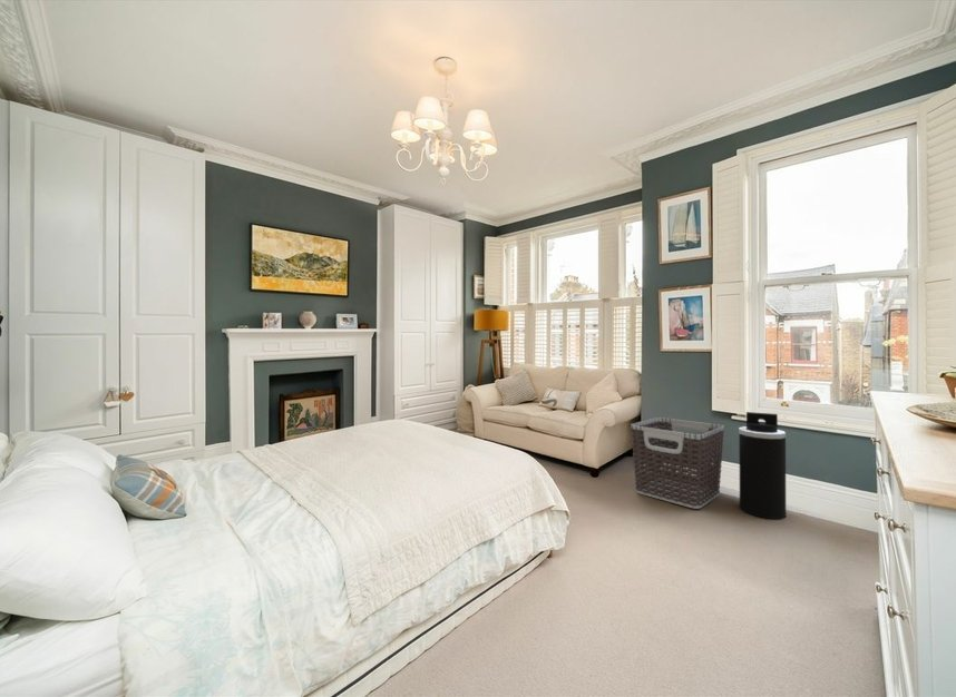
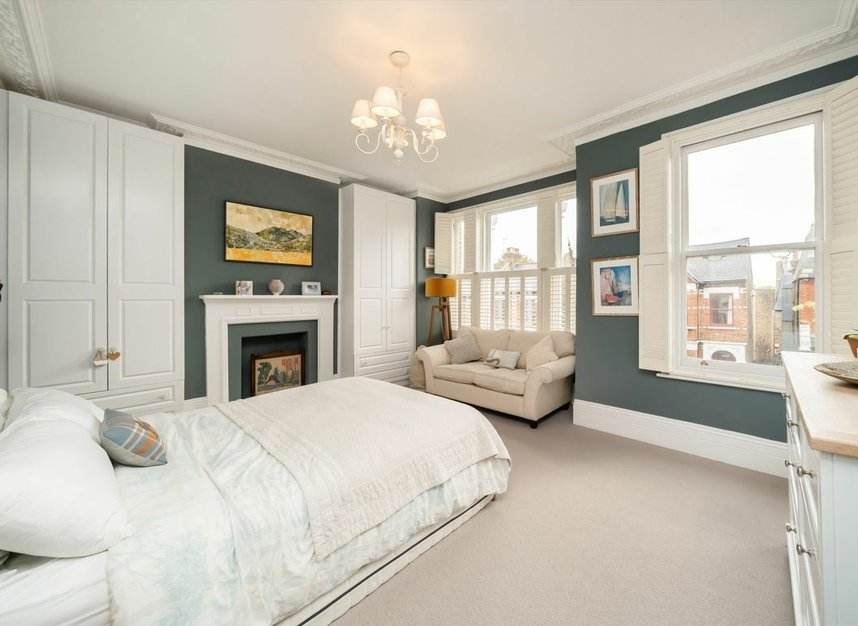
- clothes hamper [630,416,725,510]
- trash can [738,411,787,520]
